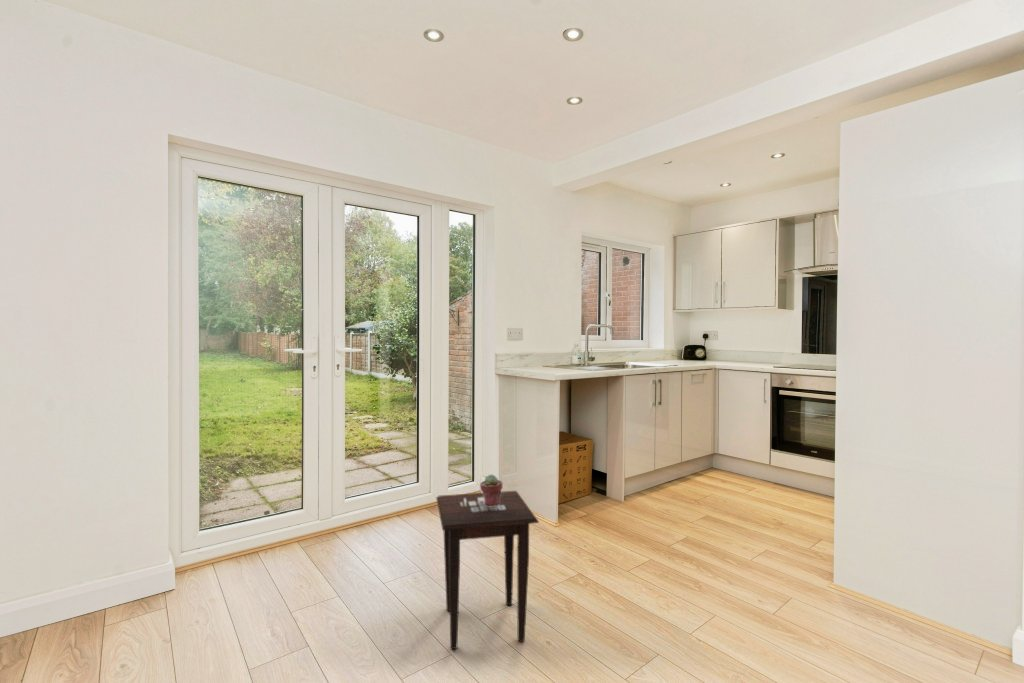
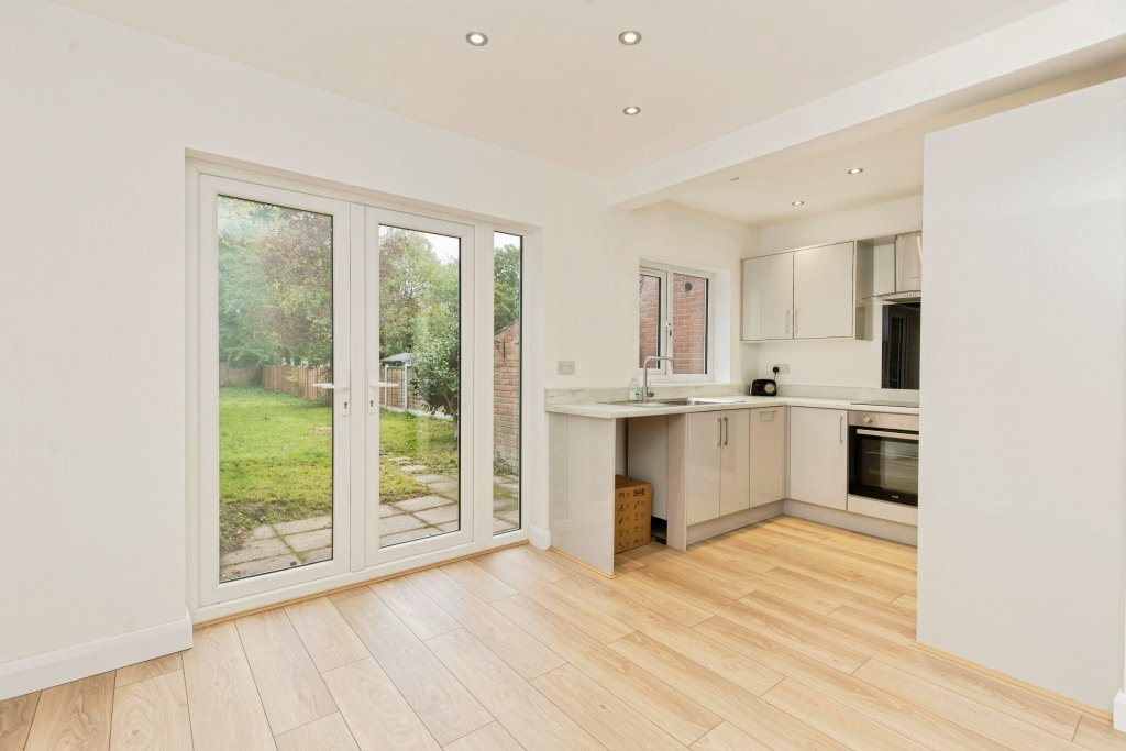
- side table [435,490,540,650]
- potted succulent [479,473,503,506]
